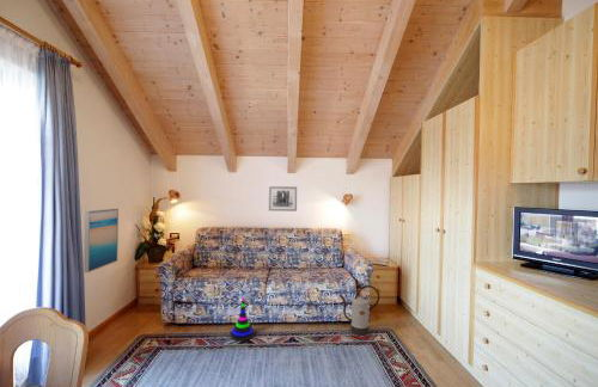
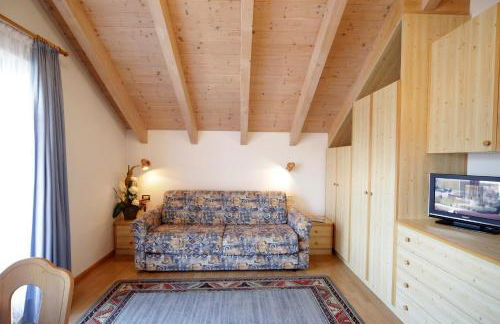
- wall art [268,185,298,213]
- wall art [83,208,120,274]
- stacking toy [228,296,256,342]
- watering can [338,284,380,336]
